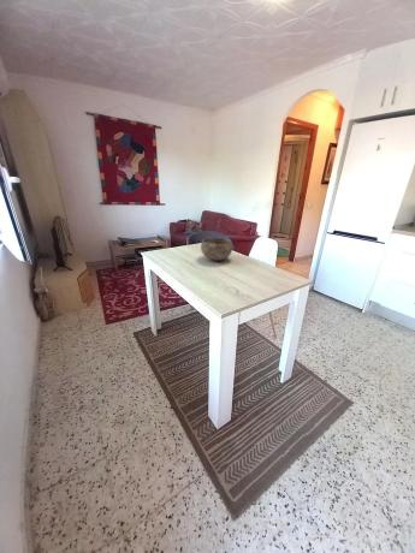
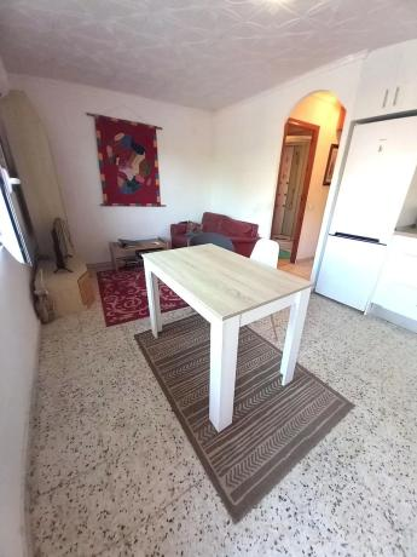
- bowl [200,236,233,262]
